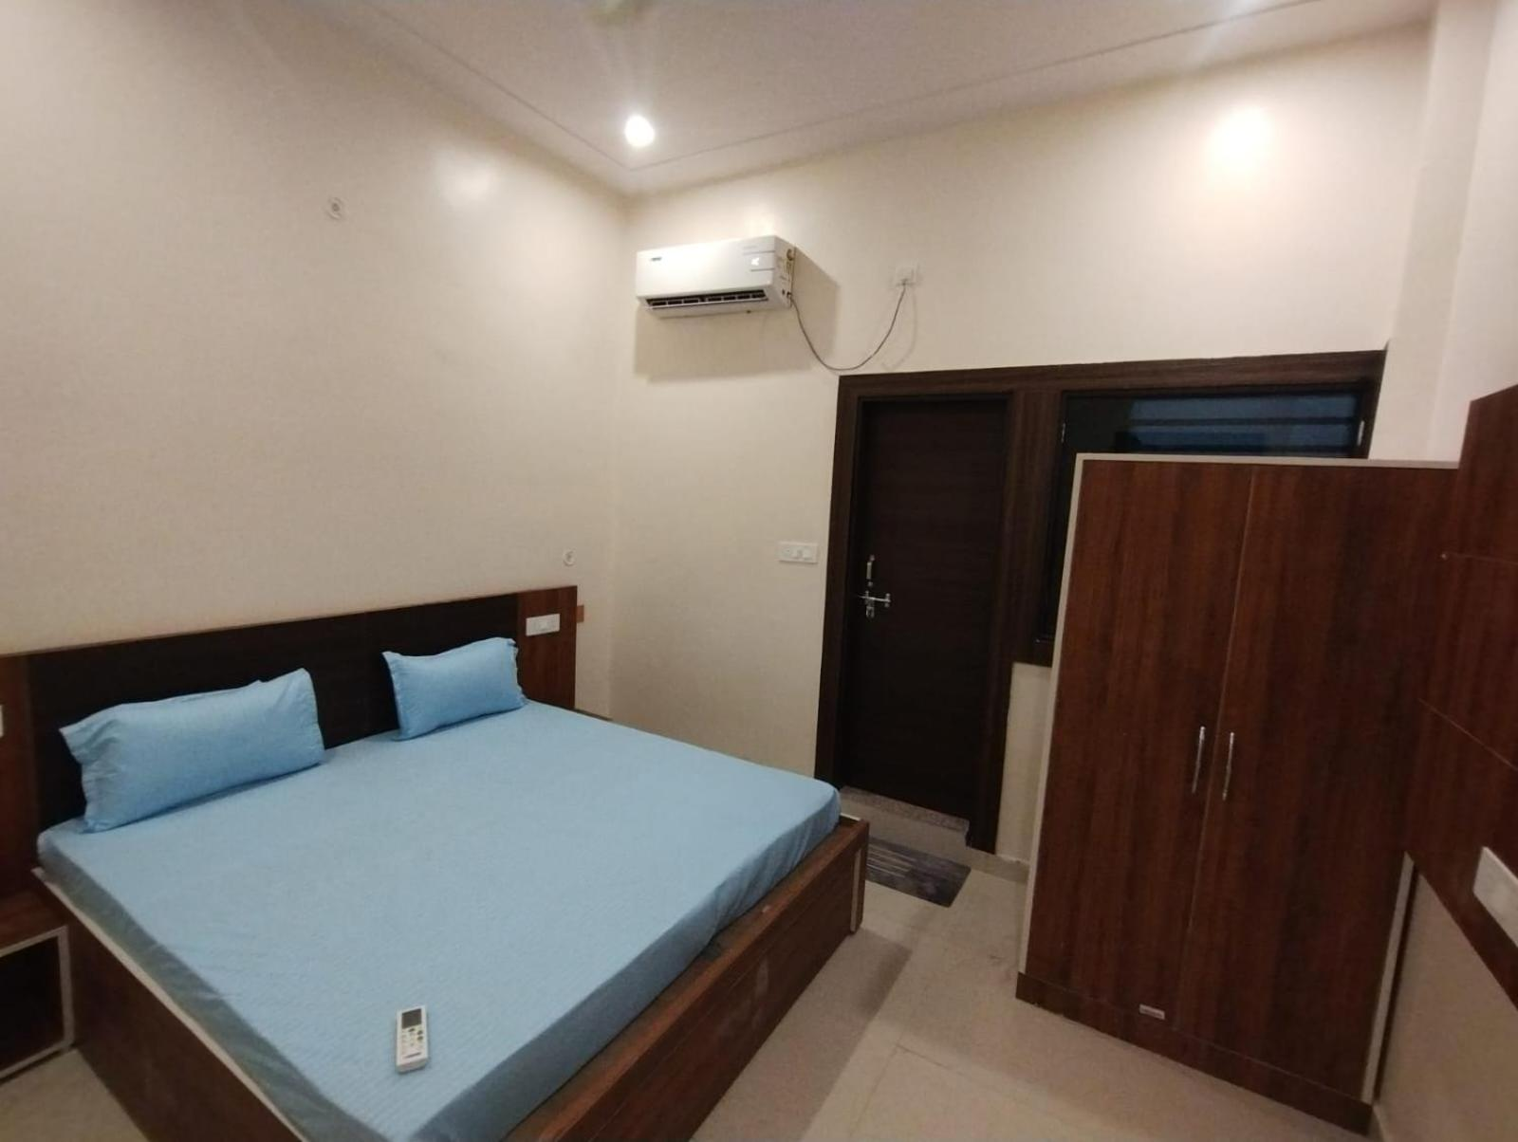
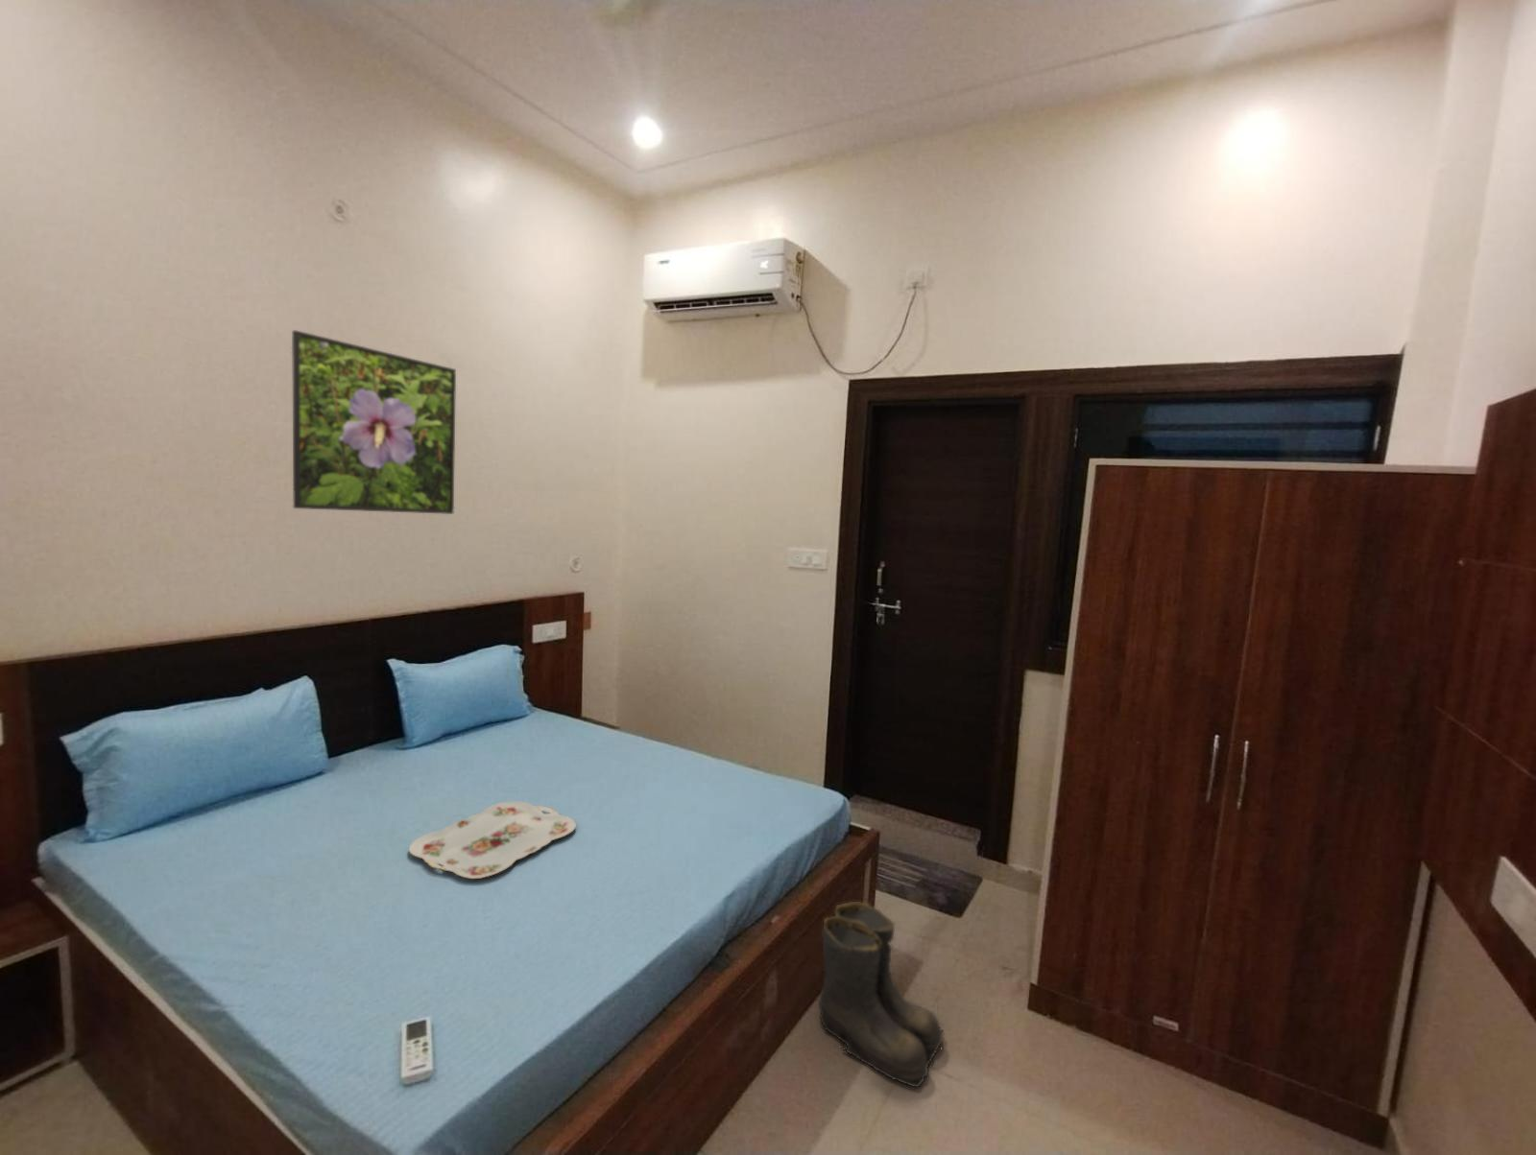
+ boots [818,900,945,1088]
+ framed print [291,329,457,516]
+ serving tray [408,801,577,880]
